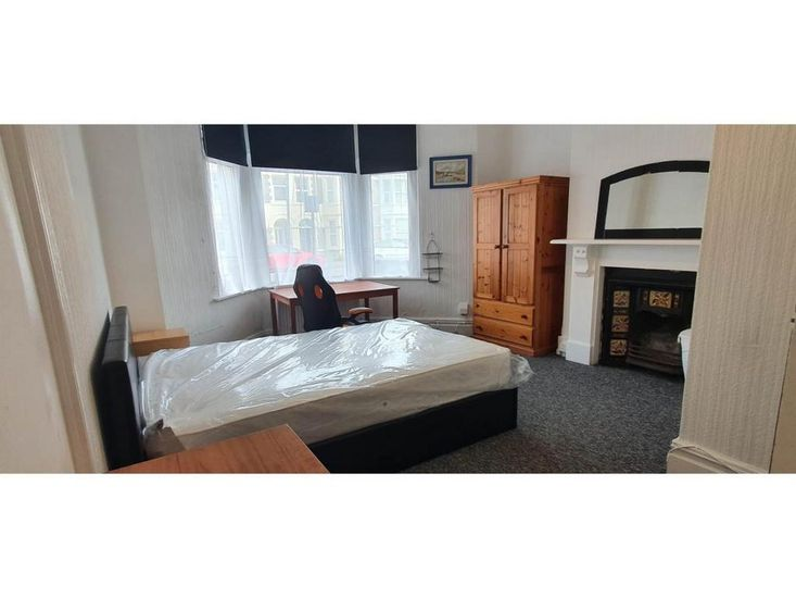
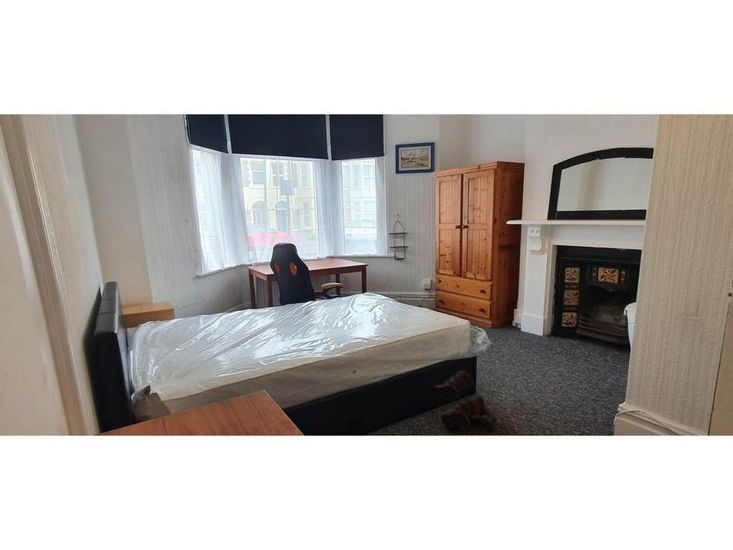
+ boots [430,369,498,430]
